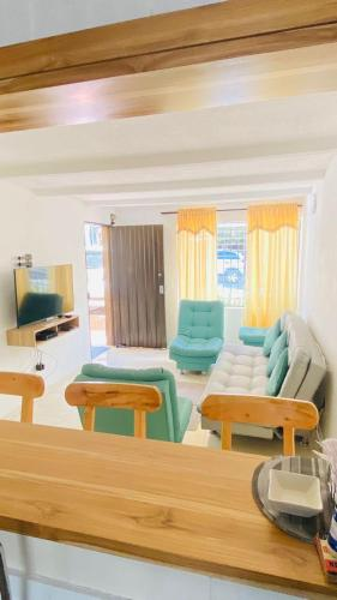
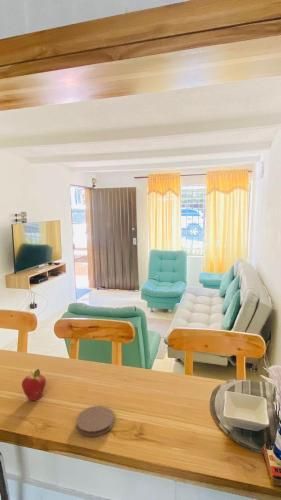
+ coaster [75,405,115,437]
+ fruit [21,368,47,402]
